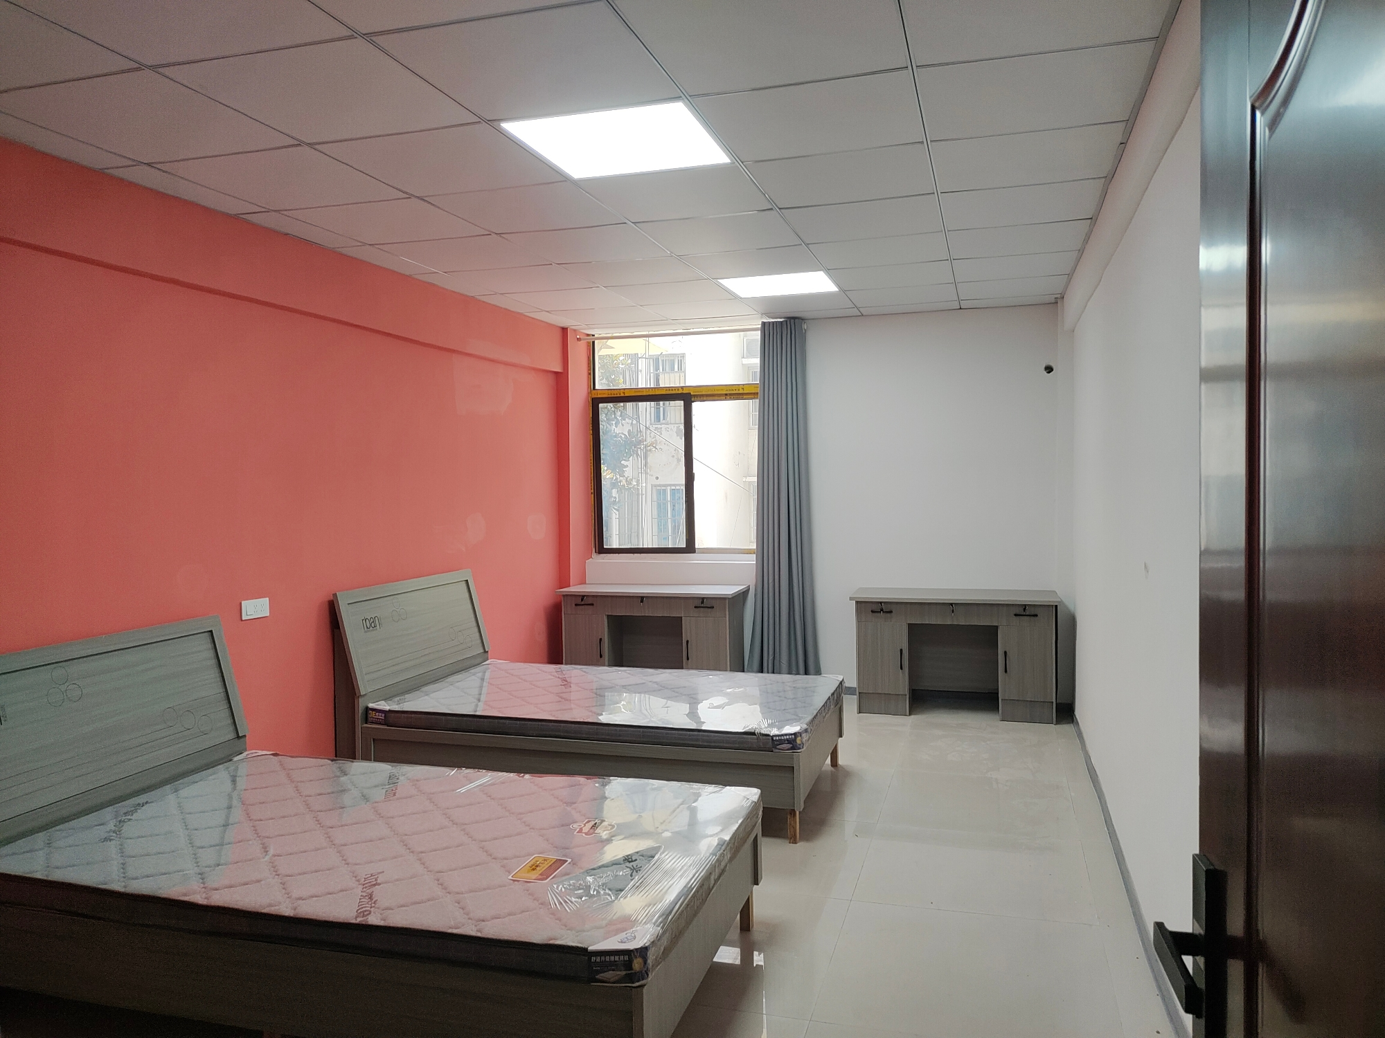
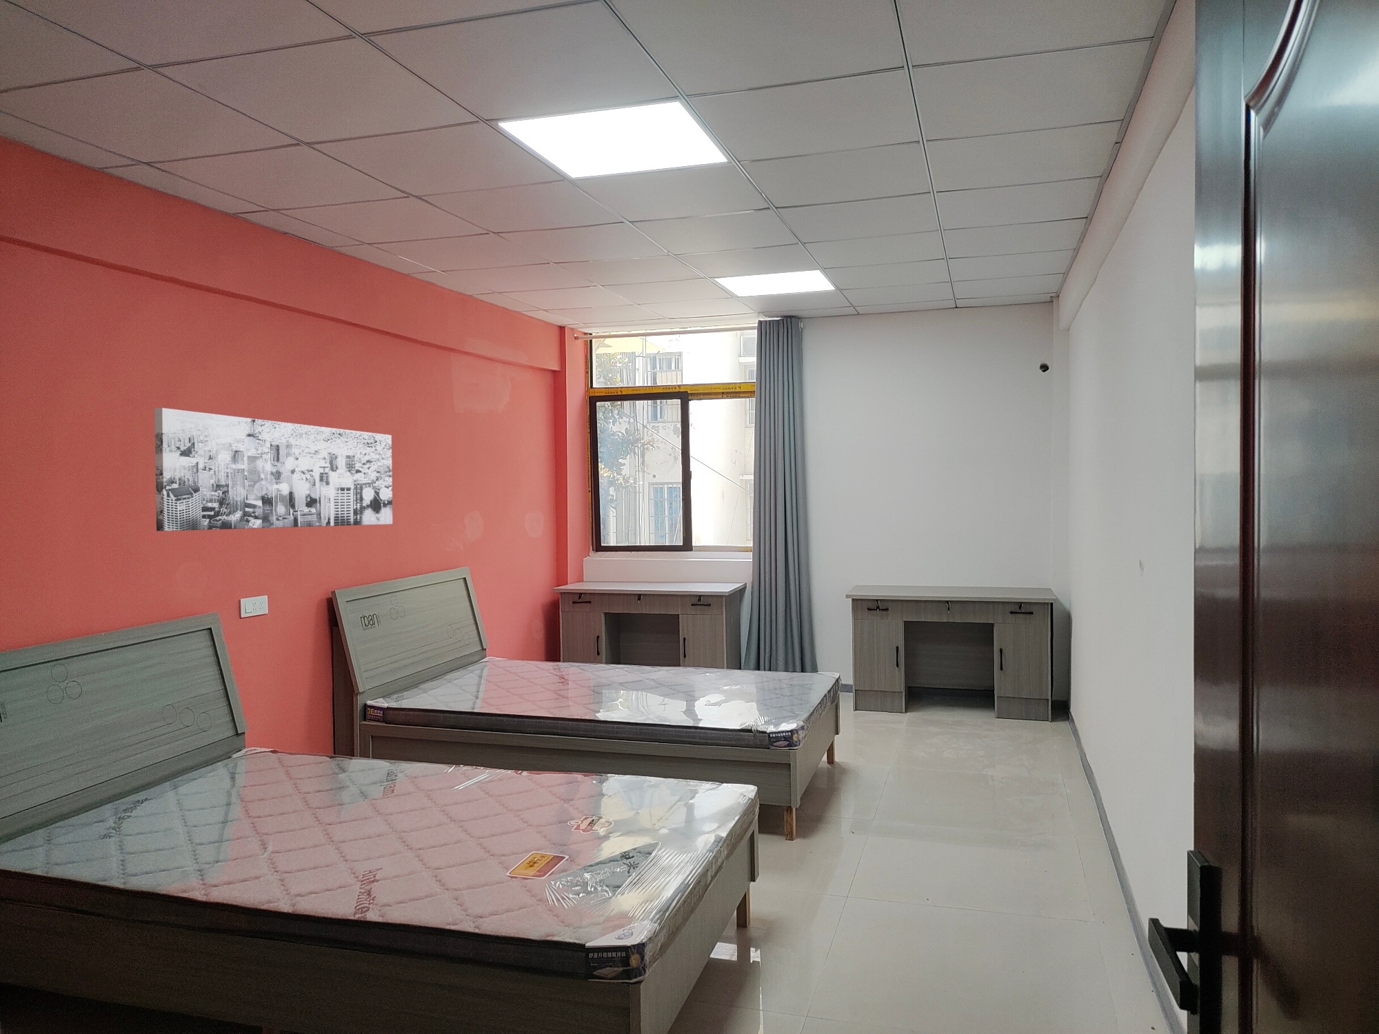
+ wall art [154,407,393,531]
